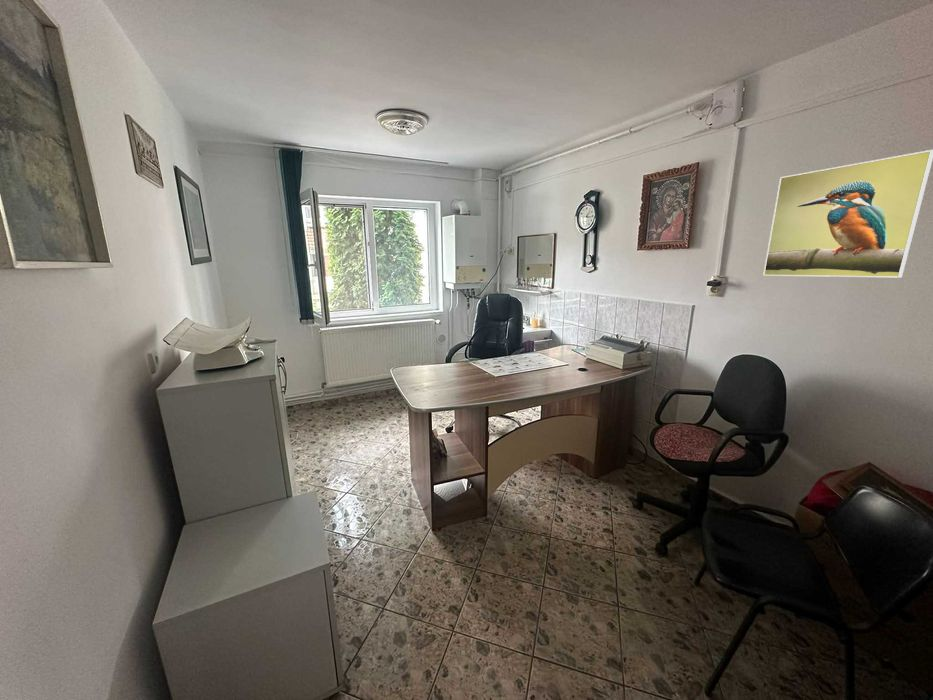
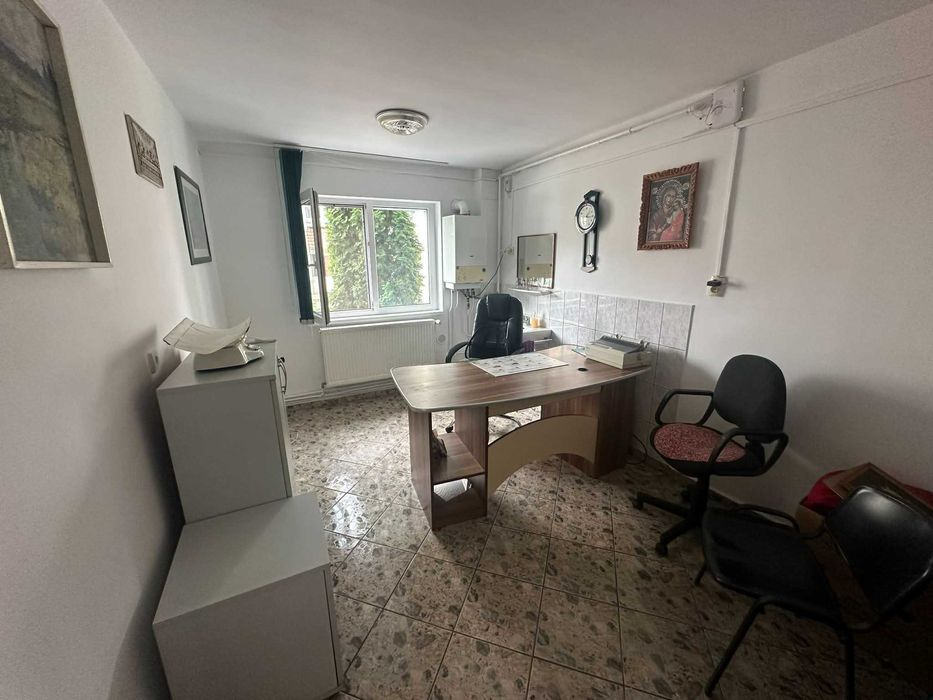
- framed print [762,149,933,279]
